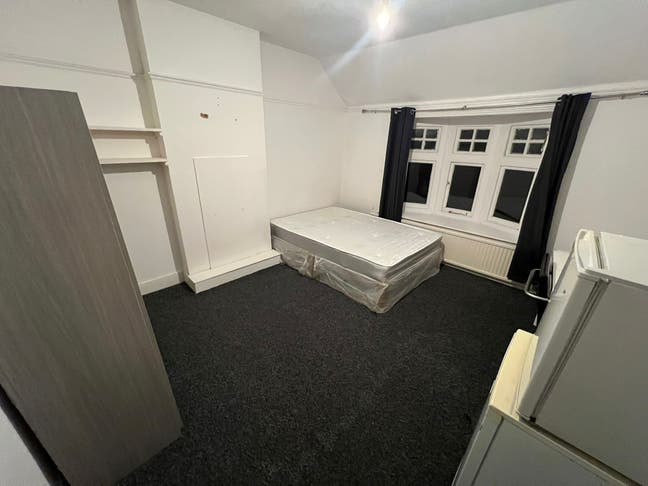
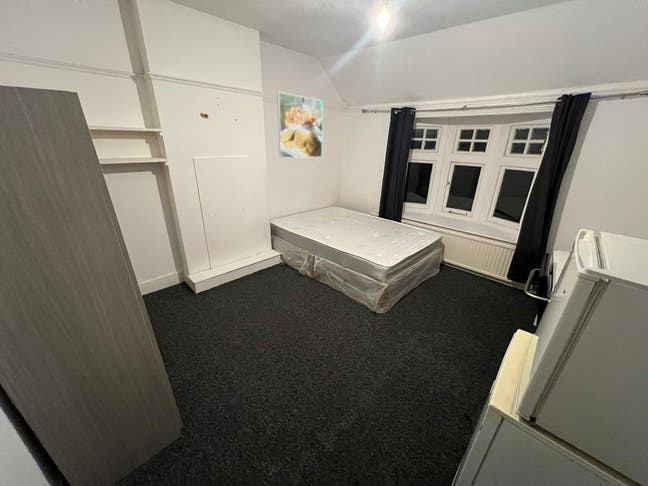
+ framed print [276,91,324,159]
